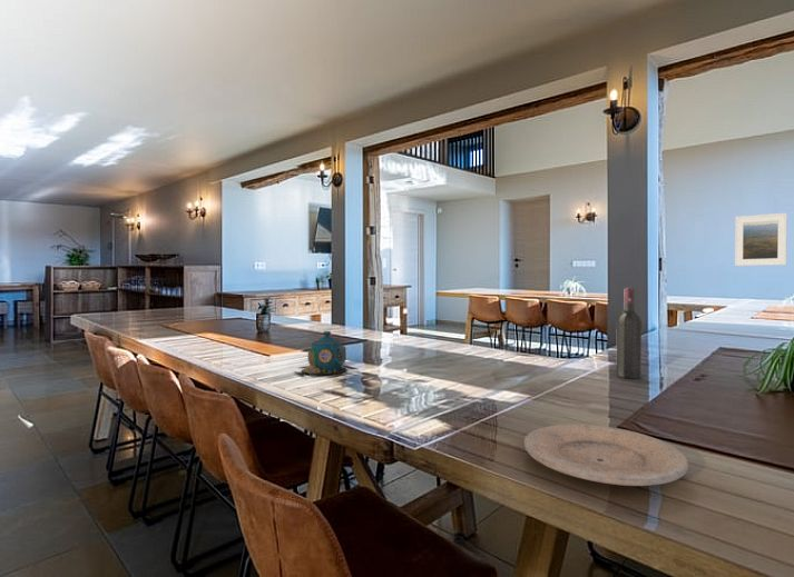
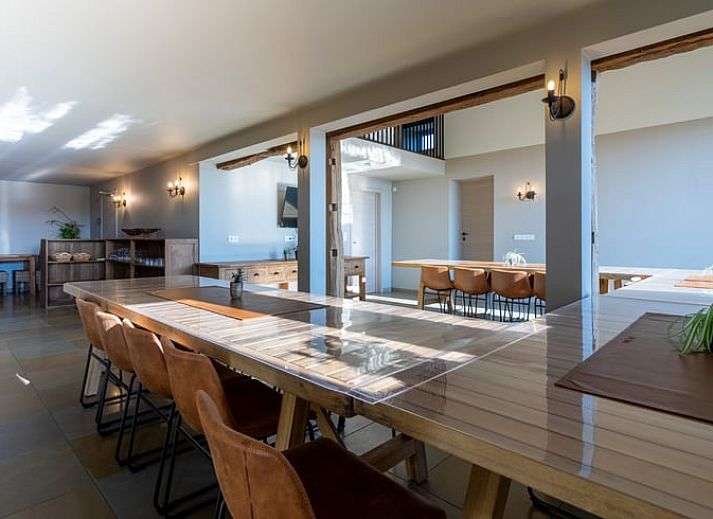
- teapot [293,330,359,378]
- wine bottle [616,287,643,380]
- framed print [734,211,788,267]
- plate [523,424,689,487]
